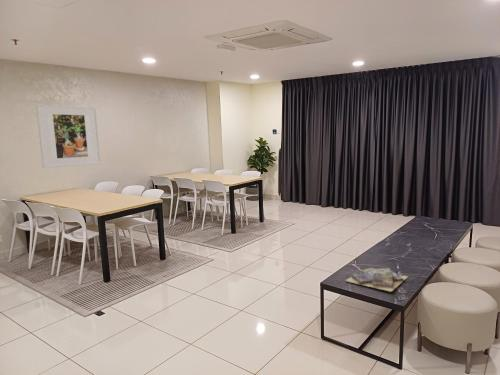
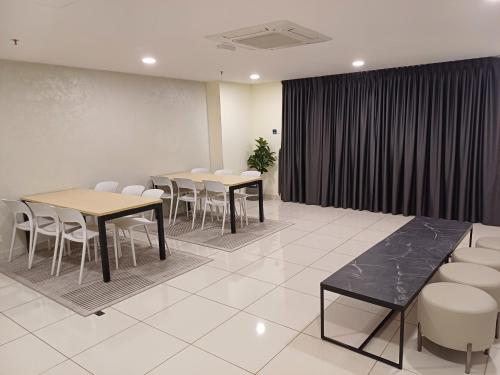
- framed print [35,104,102,169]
- video game cases [344,267,410,293]
